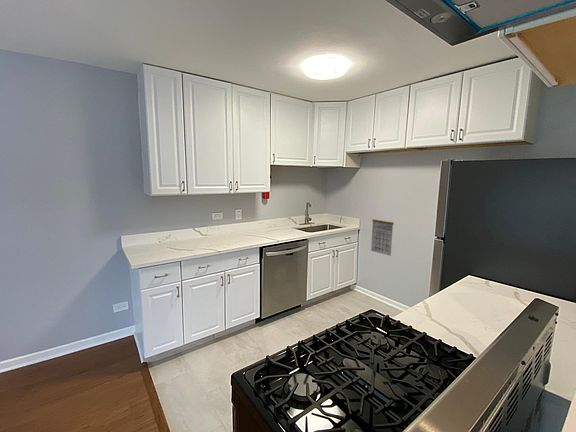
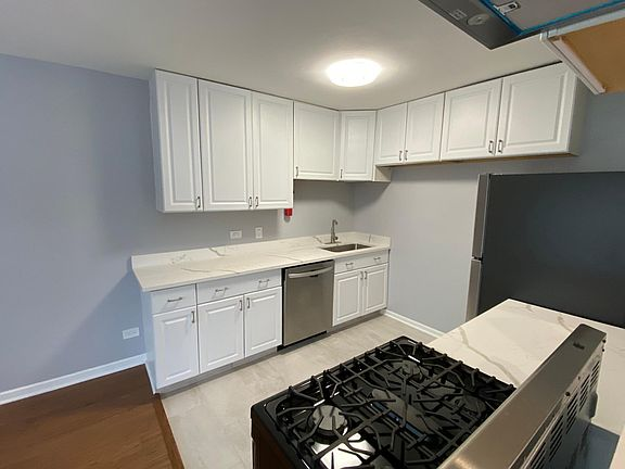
- calendar [370,218,395,257]
